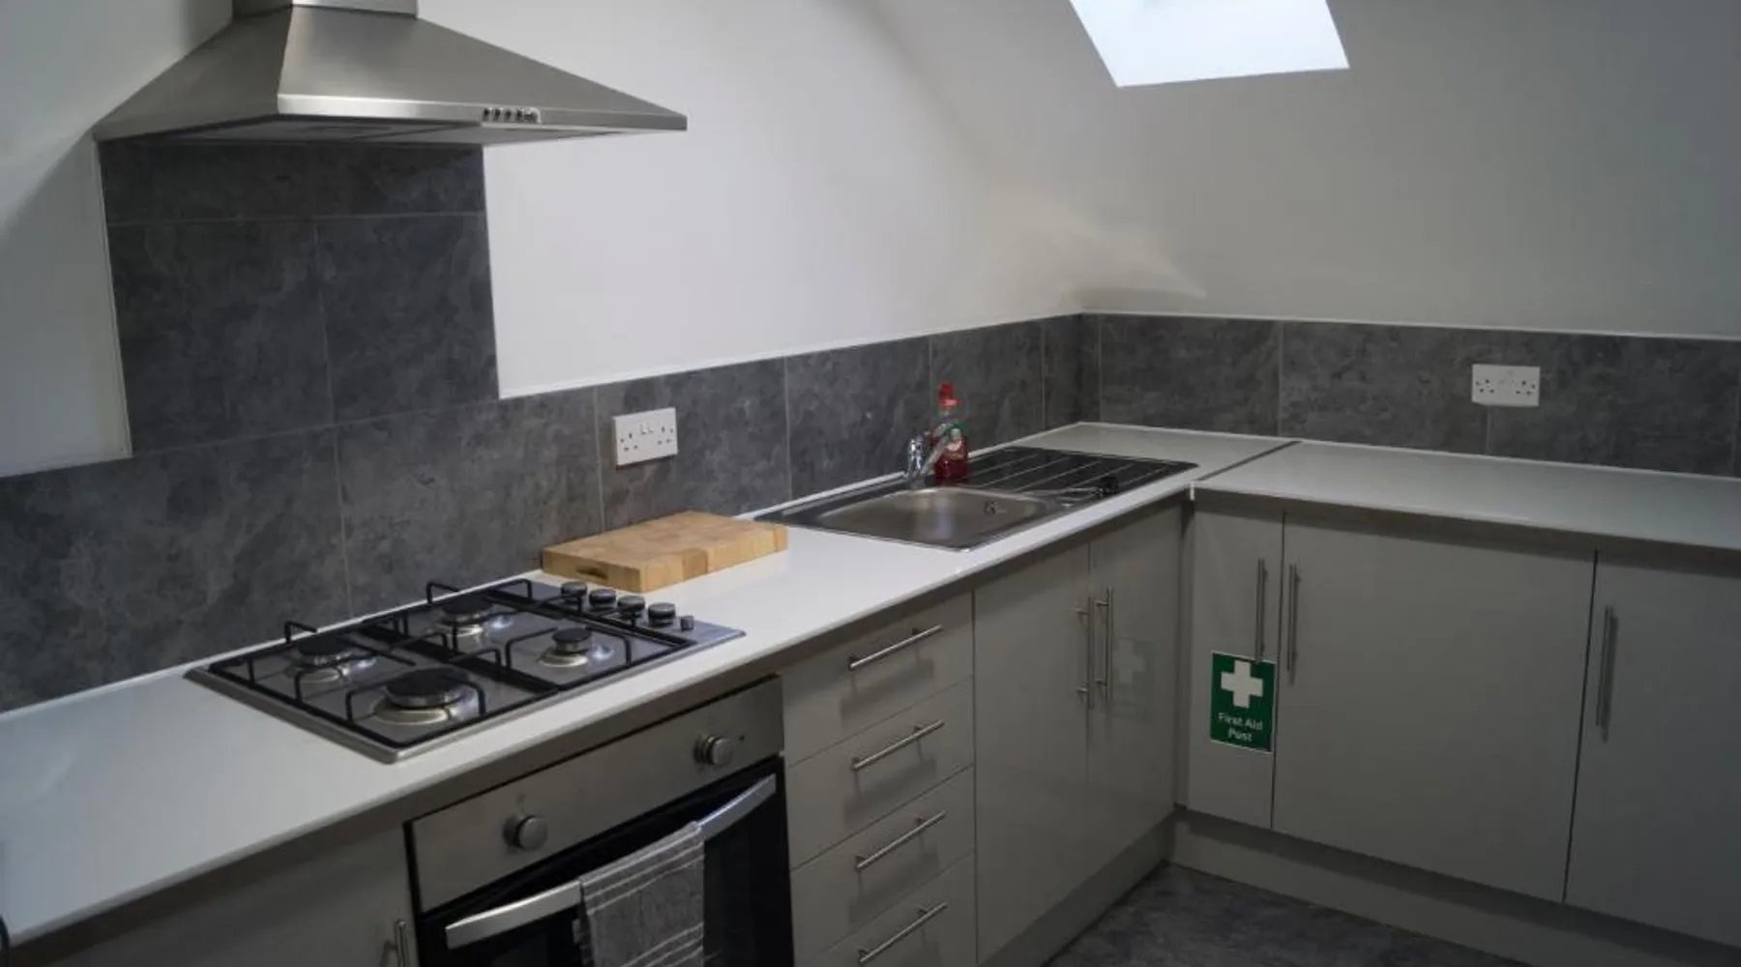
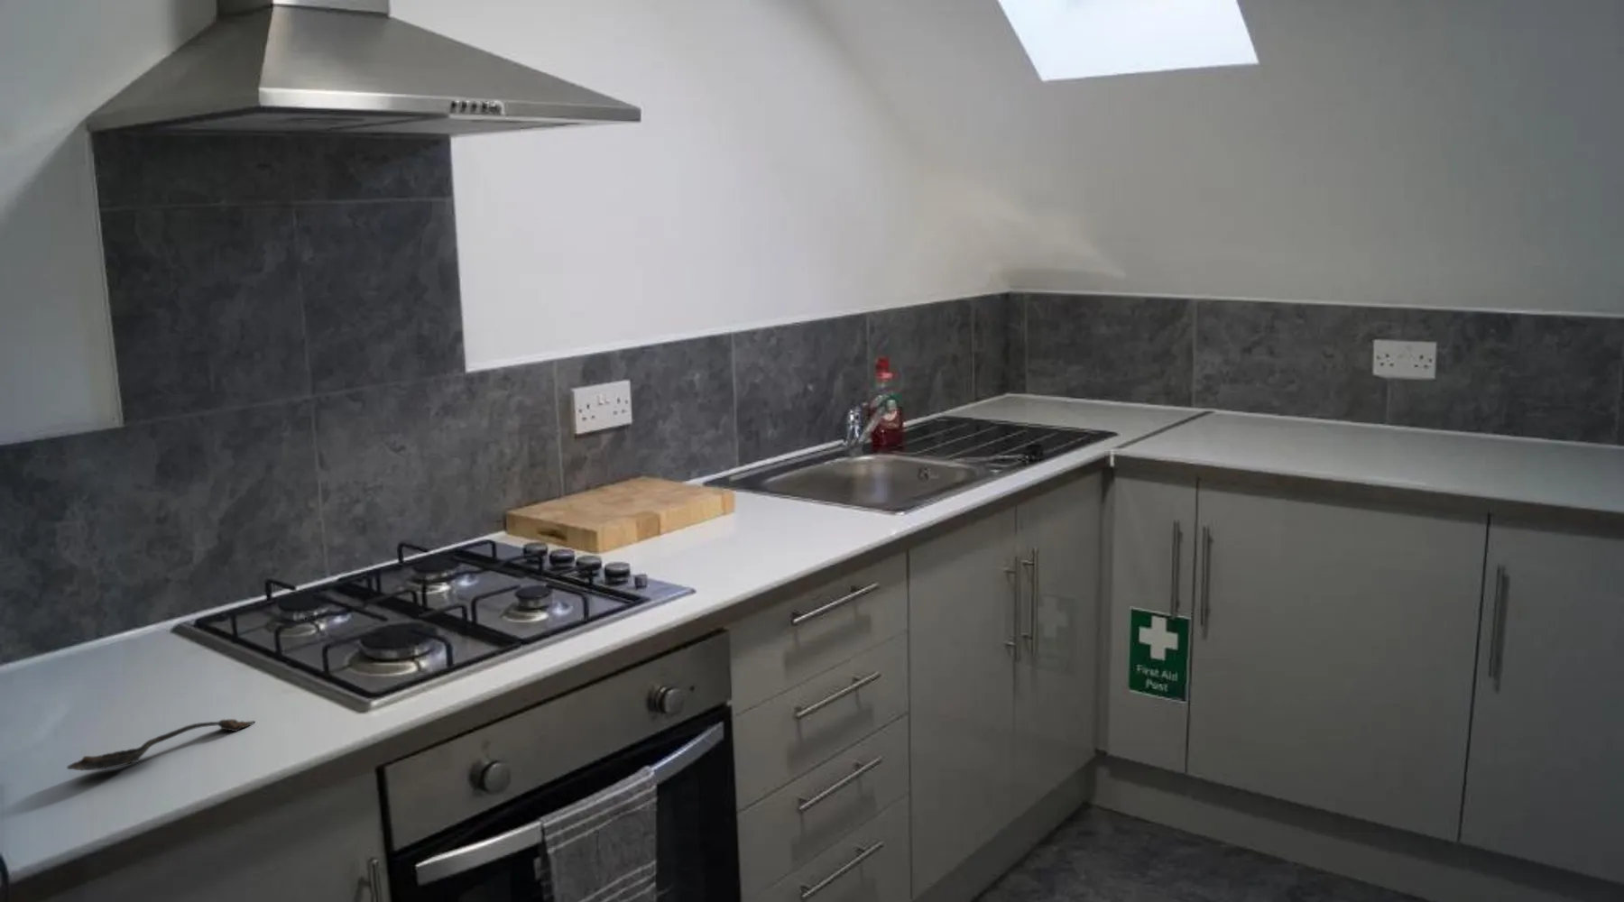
+ spoon [66,718,255,771]
